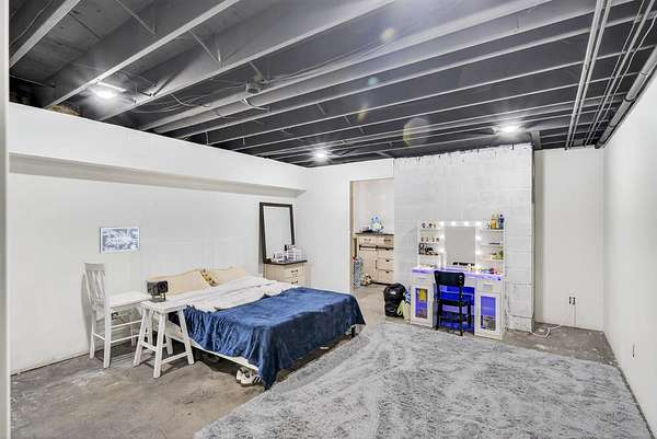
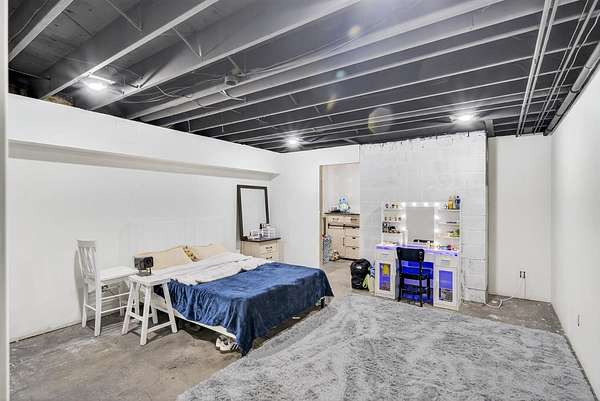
- wall art [99,226,141,254]
